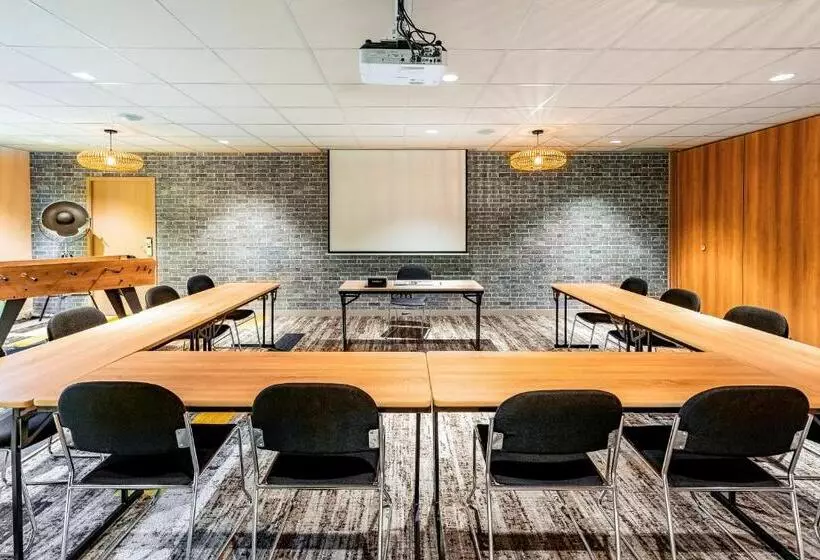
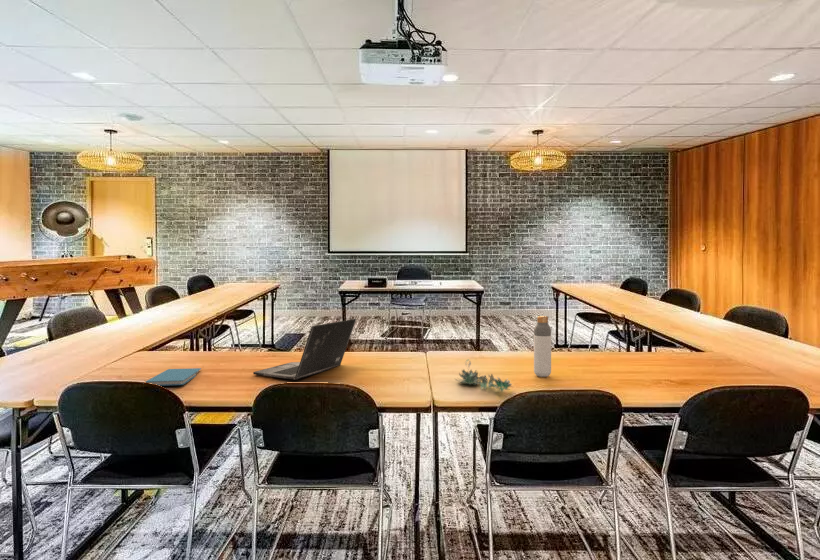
+ laptop [252,318,357,381]
+ succulent plant [454,358,515,392]
+ bottle [533,315,552,378]
+ book [144,367,202,387]
